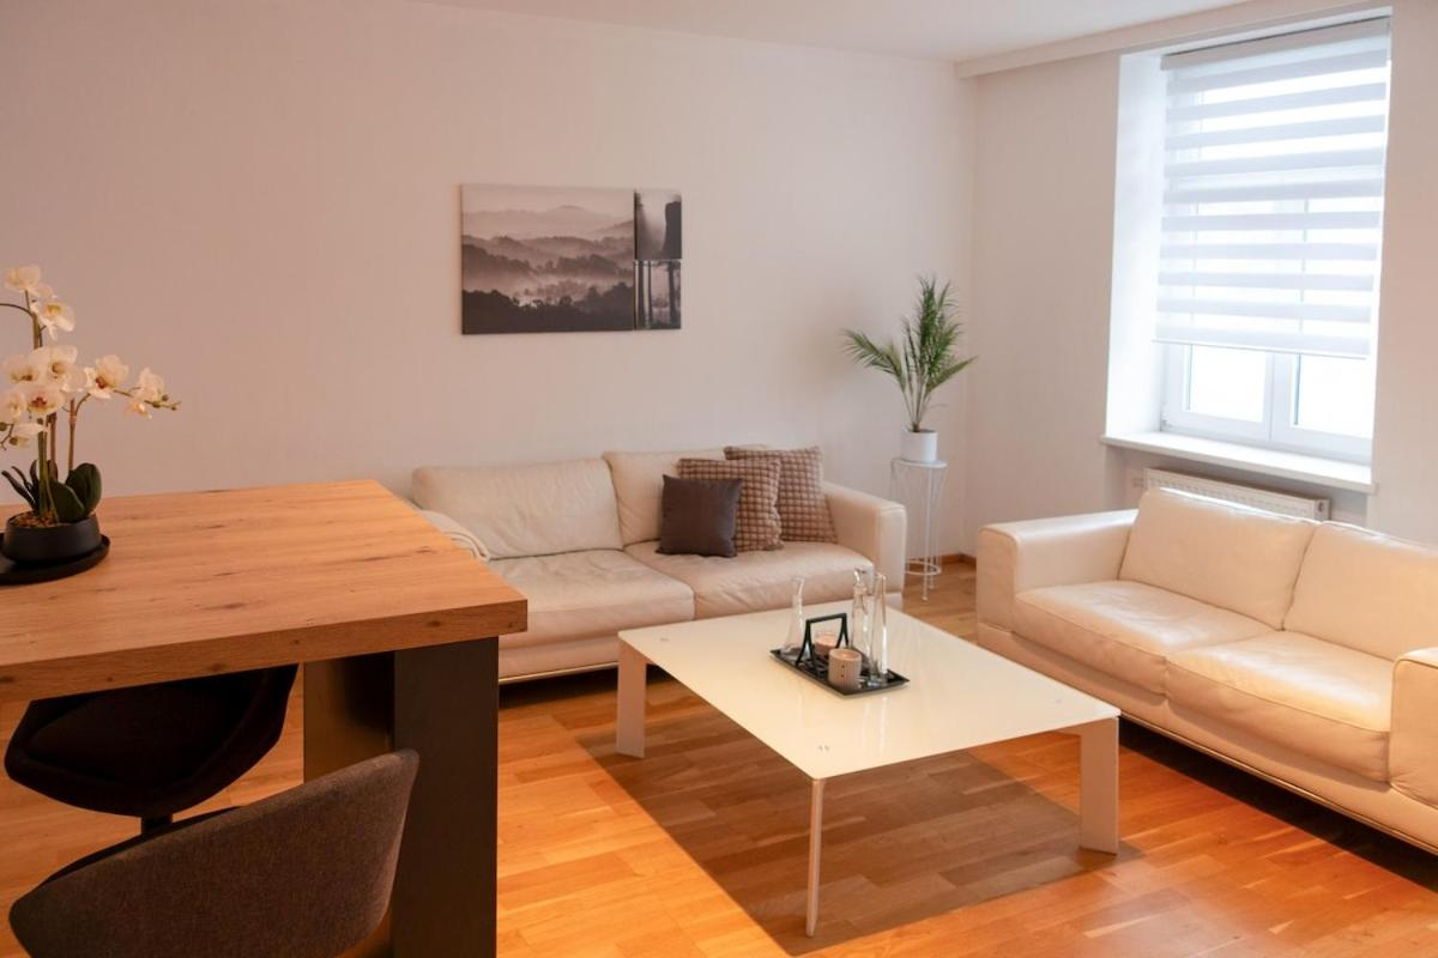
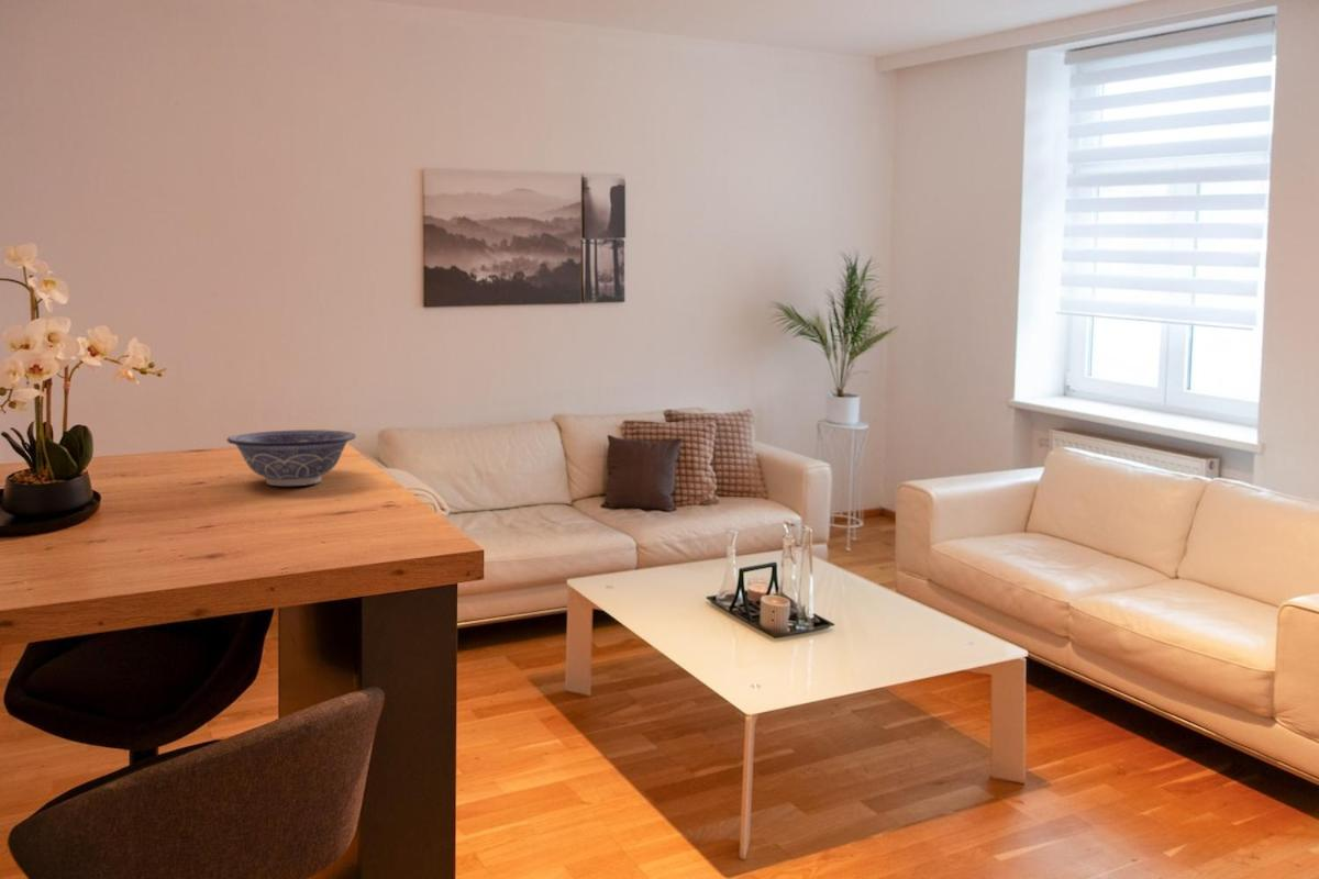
+ decorative bowl [226,429,357,487]
